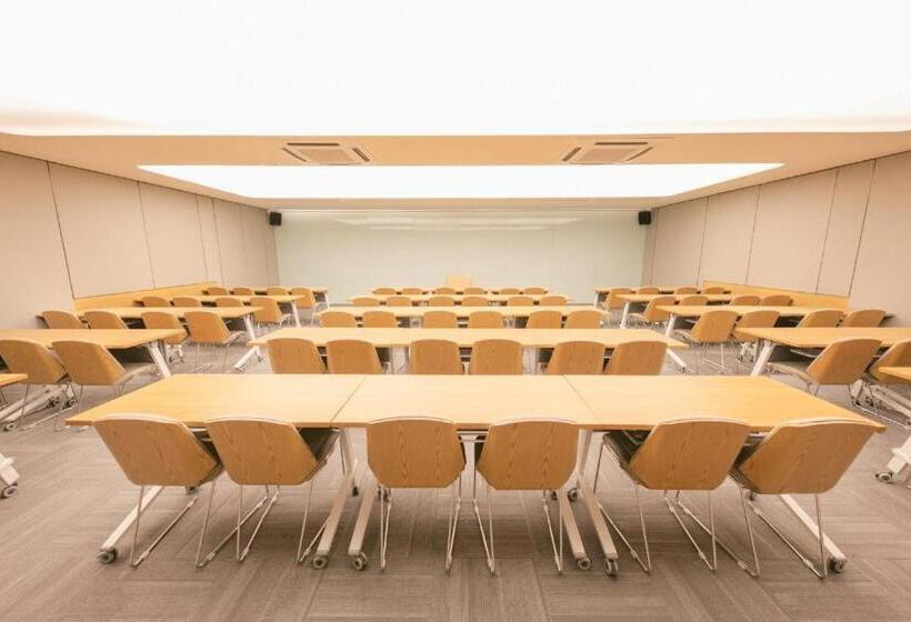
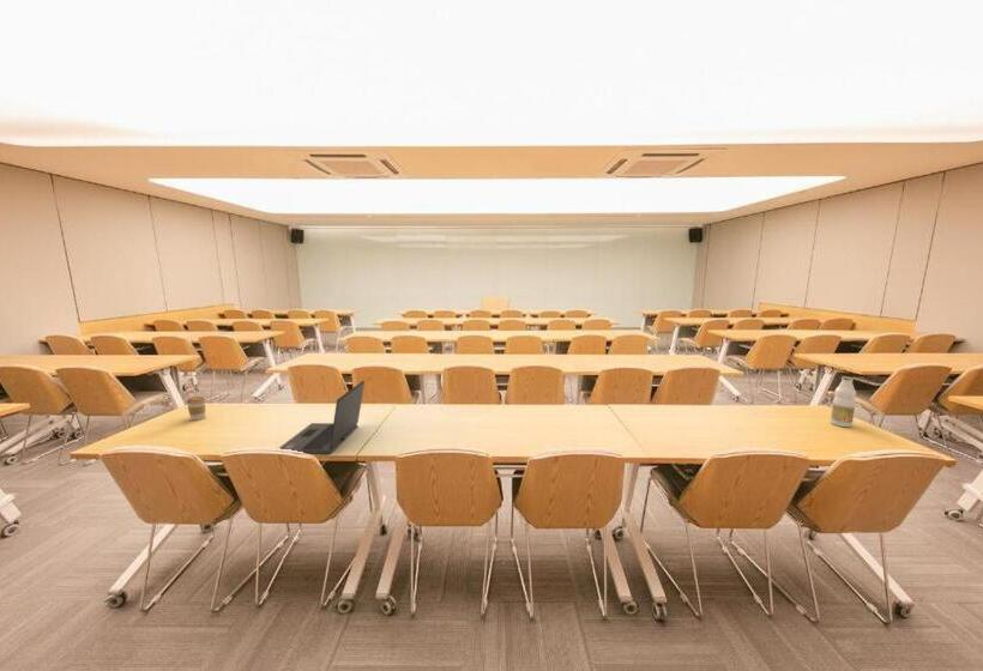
+ bottle [830,375,857,428]
+ coffee cup [186,395,207,422]
+ laptop [278,380,366,455]
